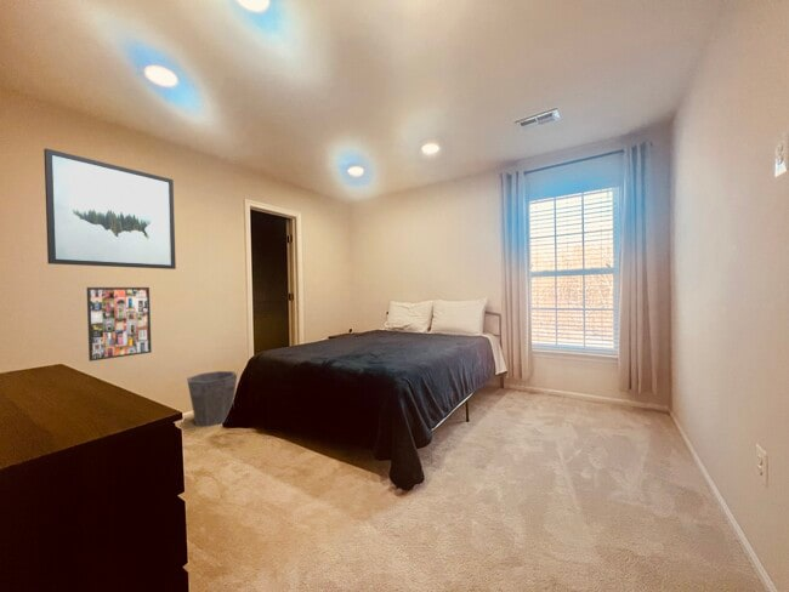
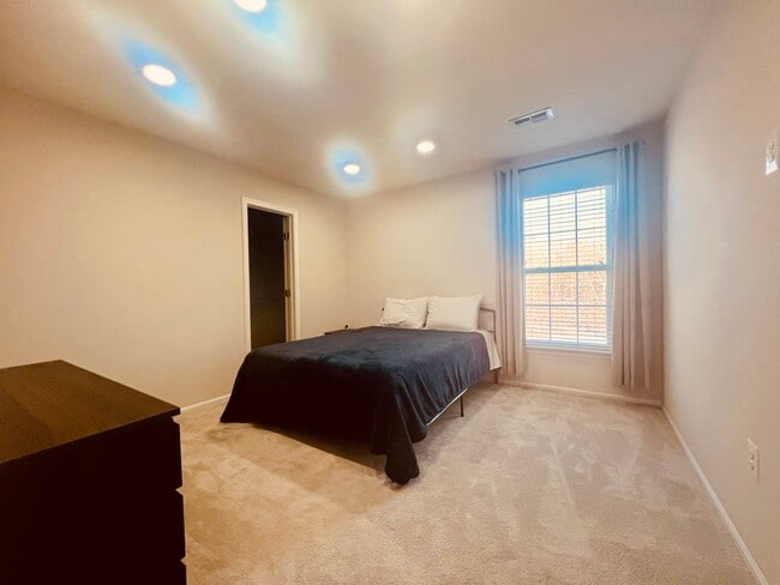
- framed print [86,286,153,363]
- wall art [42,147,177,271]
- waste bin [186,370,238,427]
